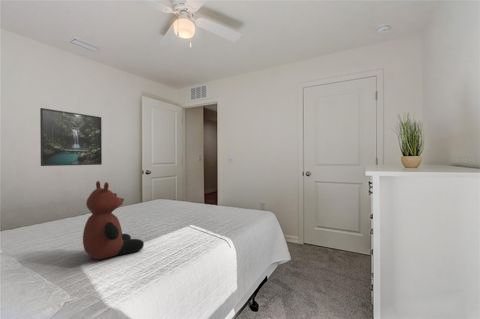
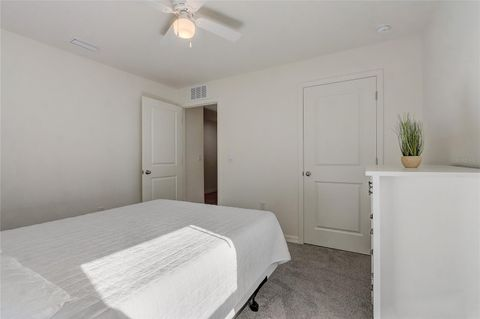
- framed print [39,107,103,167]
- teddy bear [82,180,145,260]
